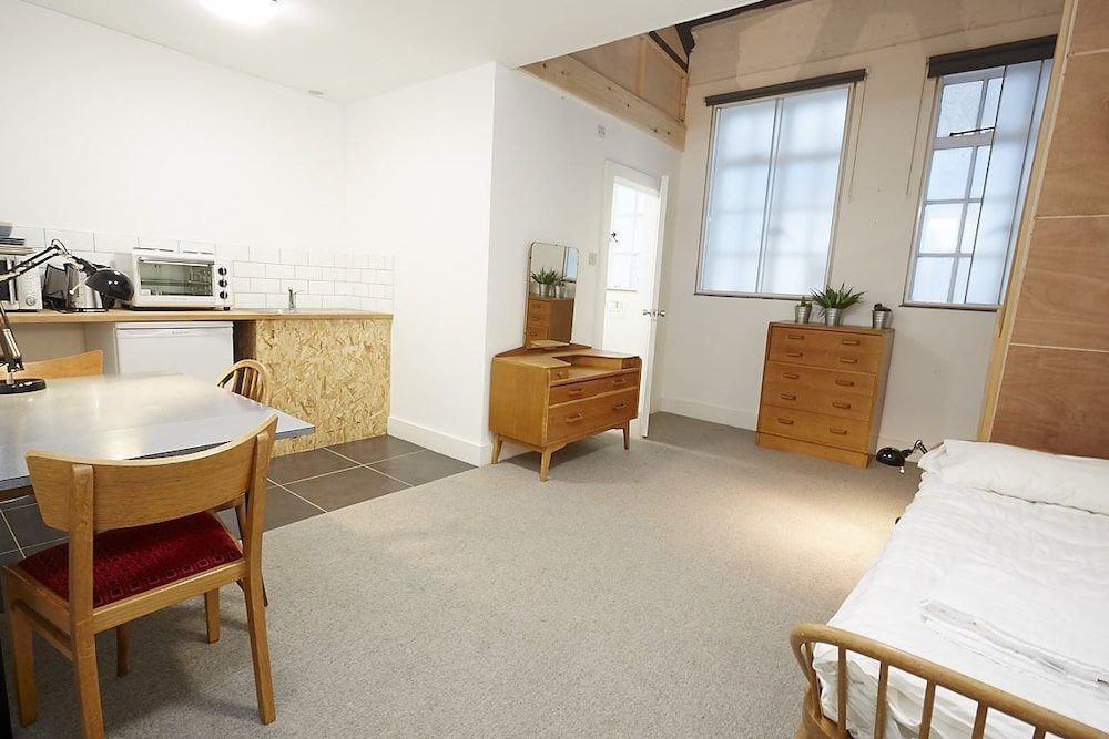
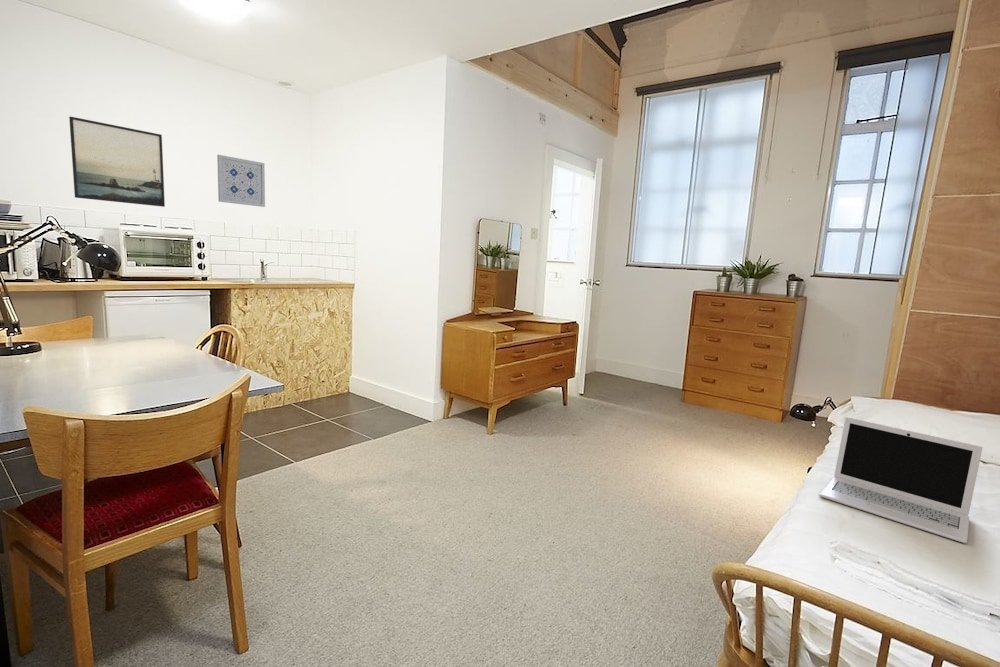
+ wall art [216,154,266,208]
+ laptop [818,416,983,544]
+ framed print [68,116,166,208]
